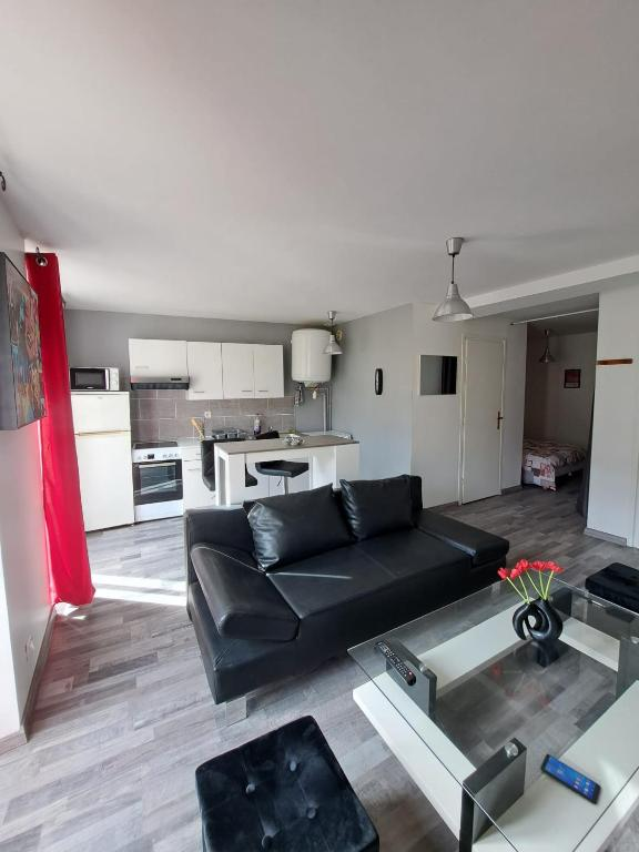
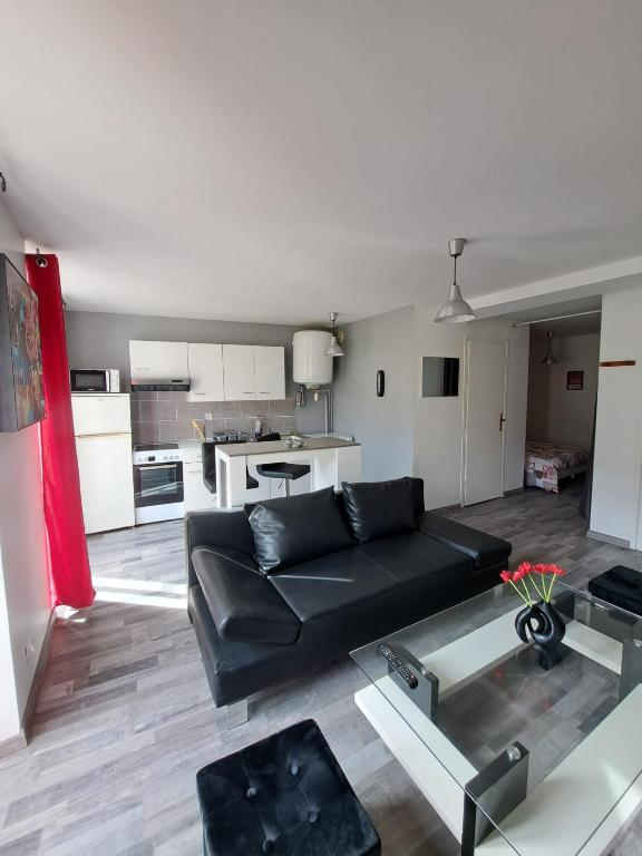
- smartphone [539,753,601,805]
